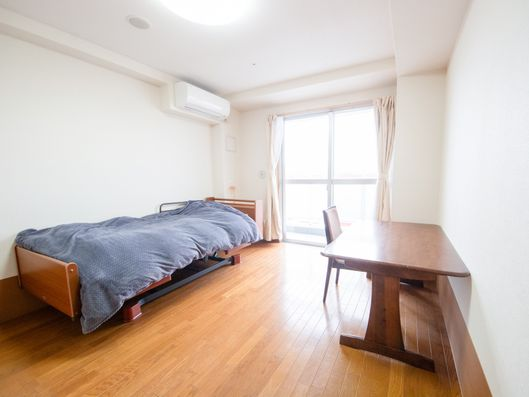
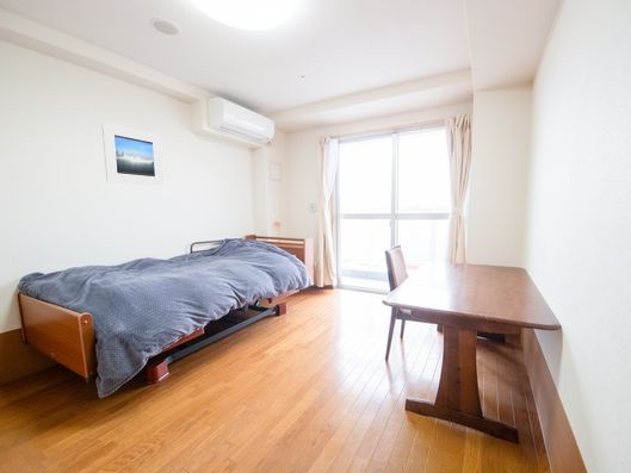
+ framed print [101,122,165,187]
